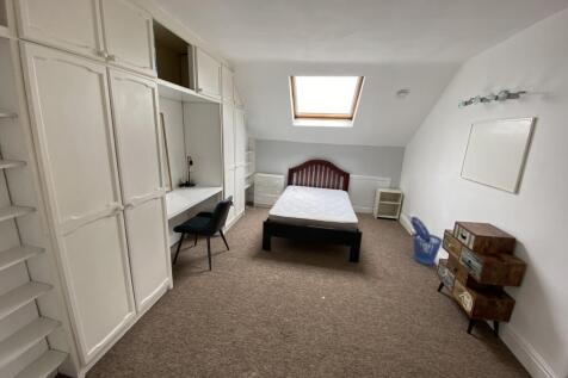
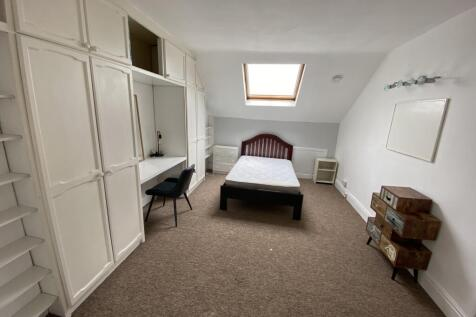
- laundry basket [410,216,444,266]
